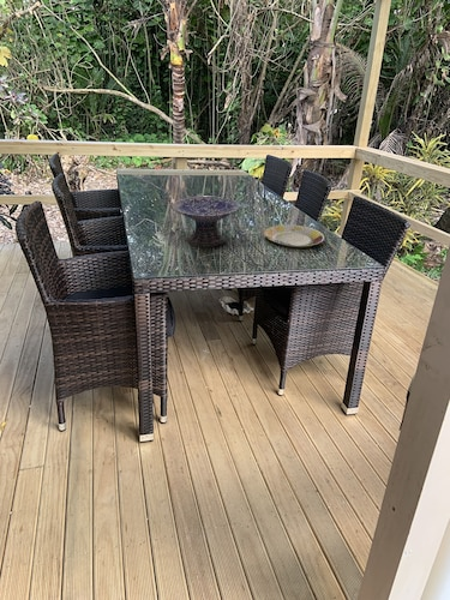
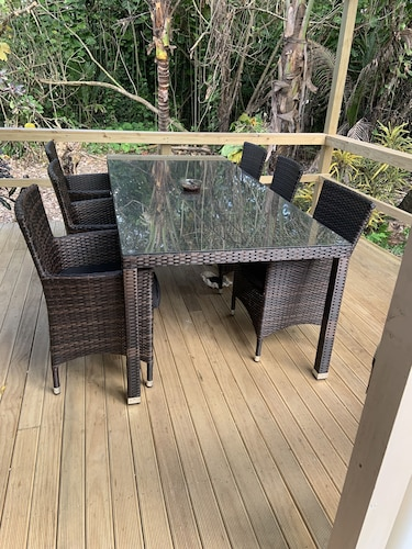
- plate [263,223,325,248]
- decorative bowl [170,196,241,248]
